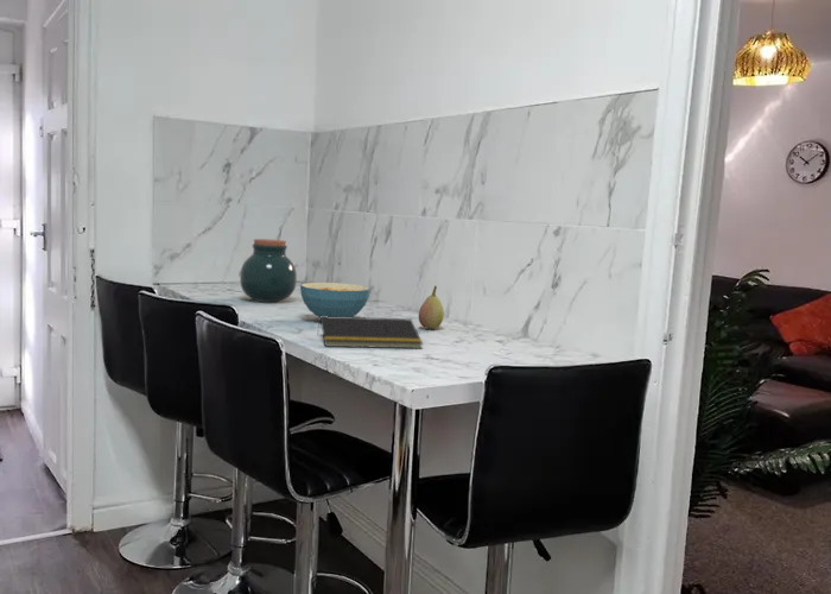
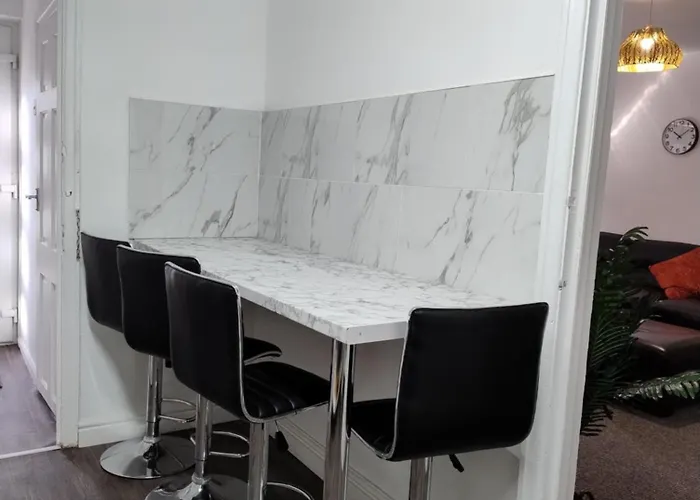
- fruit [418,285,445,330]
- notepad [316,316,424,349]
- jar [239,238,298,303]
- cereal bowl [299,282,372,318]
